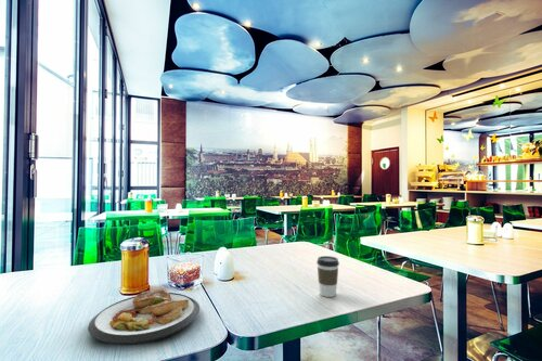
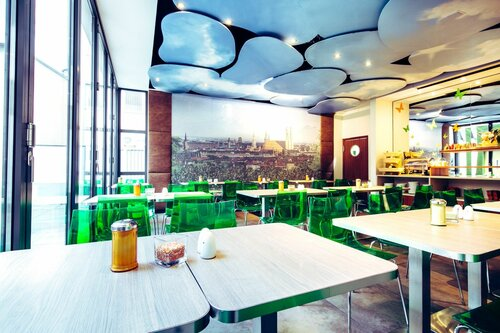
- coffee cup [315,255,340,298]
- plate [87,288,201,346]
